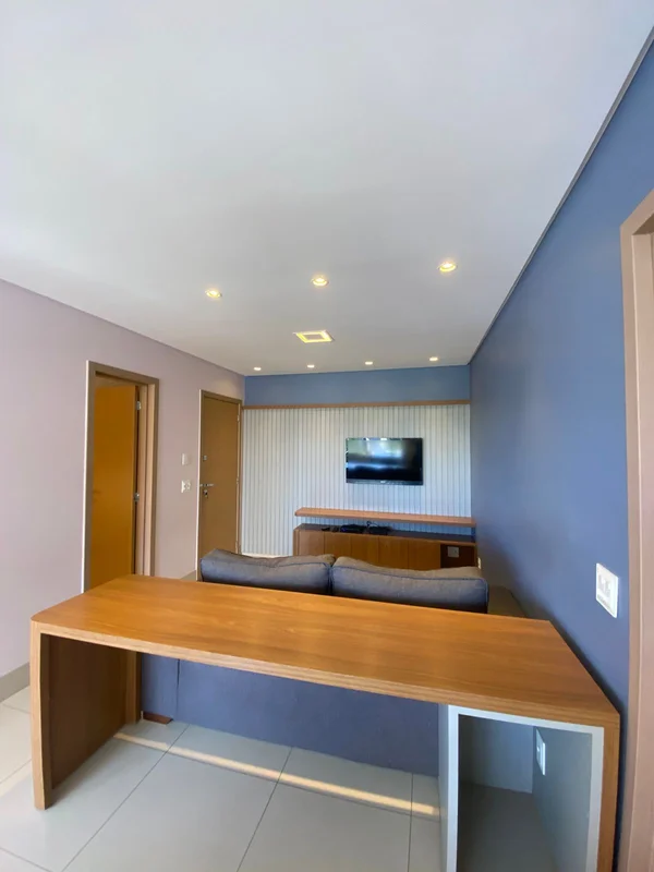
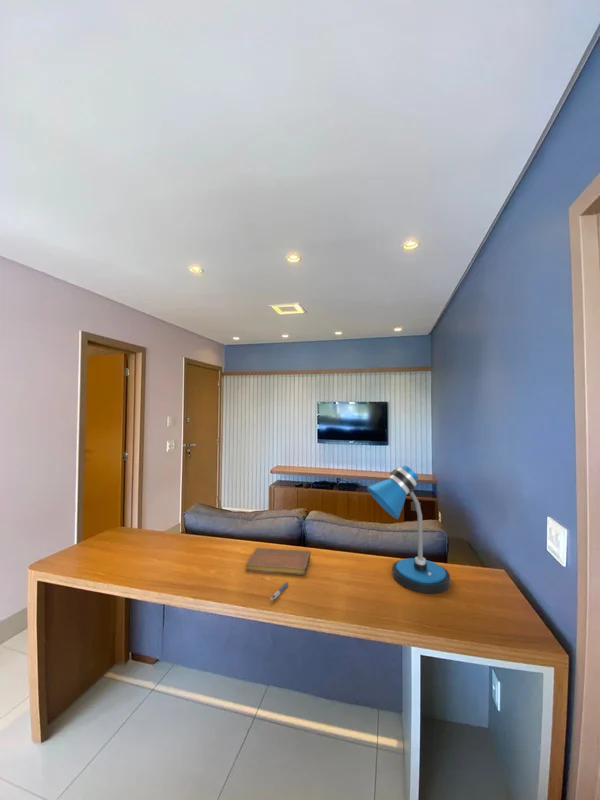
+ notebook [245,547,312,576]
+ pen [269,581,289,601]
+ desk lamp [366,464,451,594]
